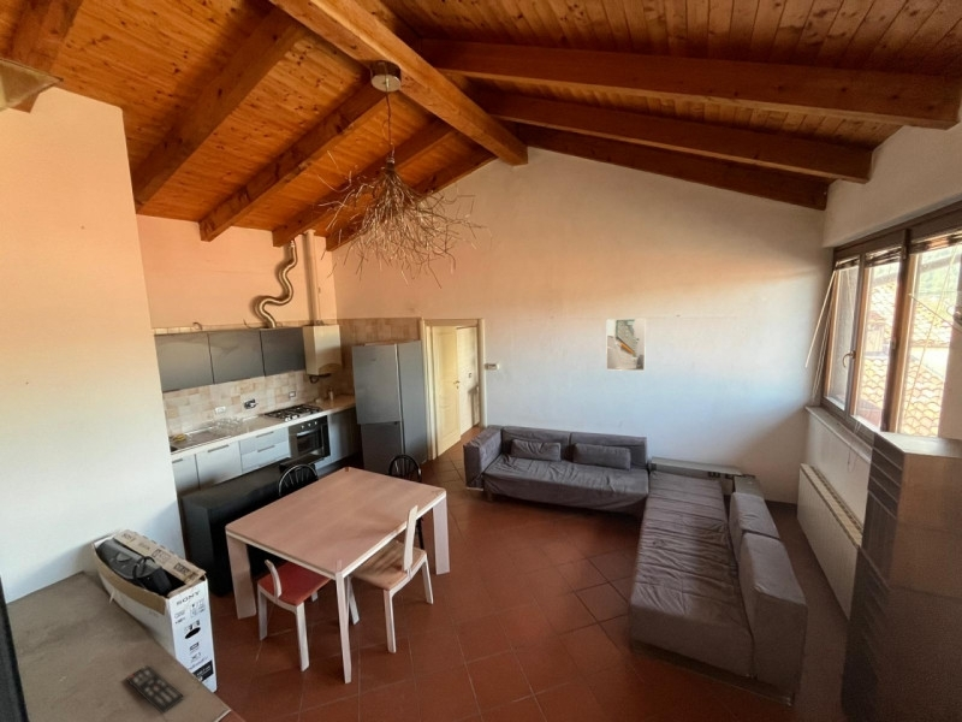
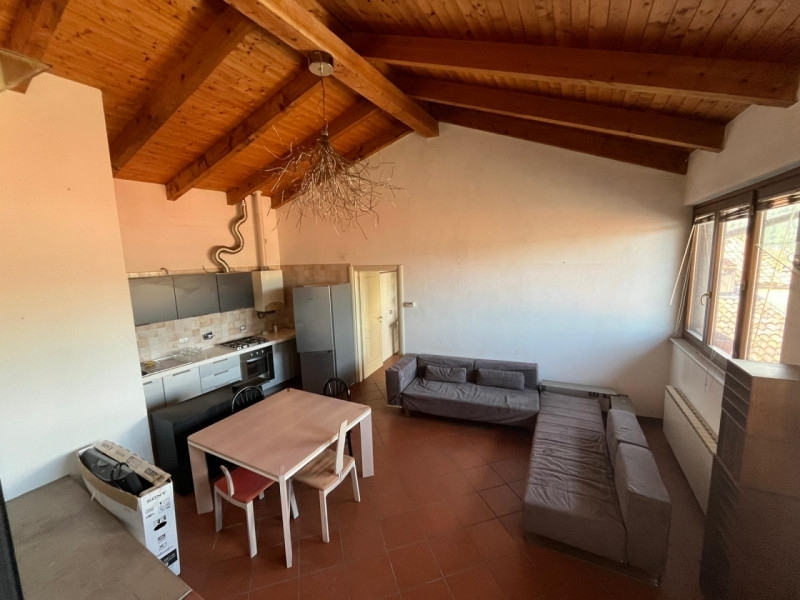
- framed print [605,318,647,372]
- remote control [125,664,185,715]
